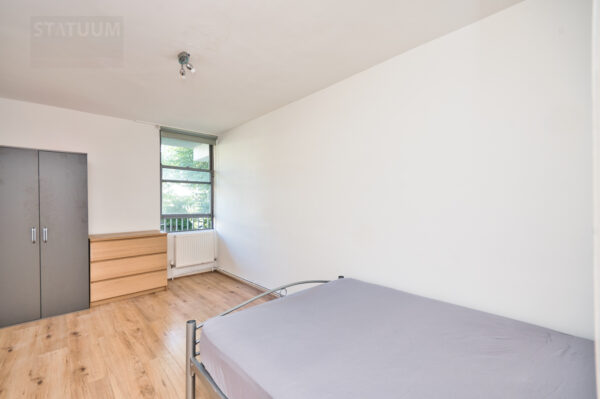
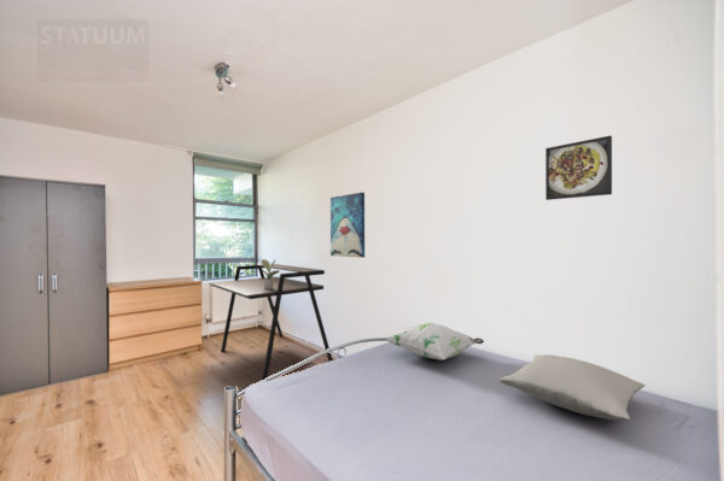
+ pillow [498,353,647,422]
+ potted plant [259,258,281,289]
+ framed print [544,135,613,201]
+ desk [209,263,334,381]
+ decorative pillow [385,322,485,362]
+ wall art [329,192,366,259]
